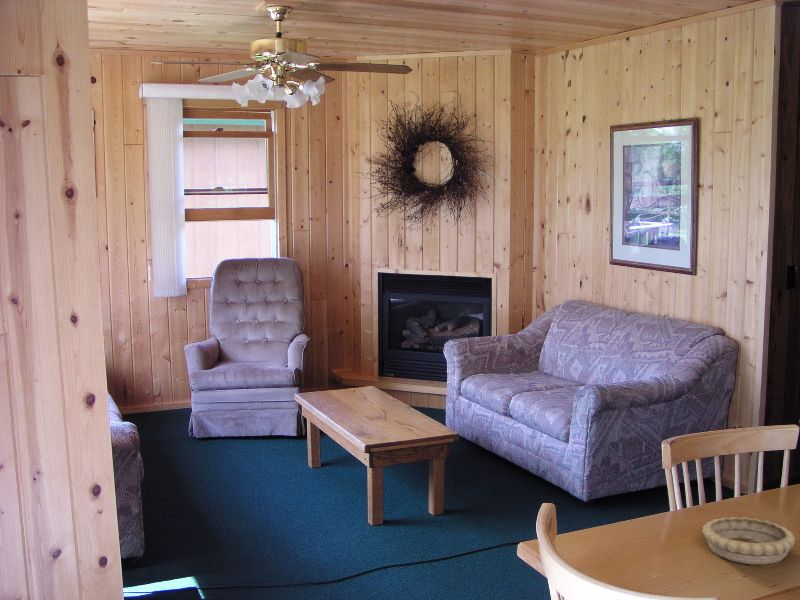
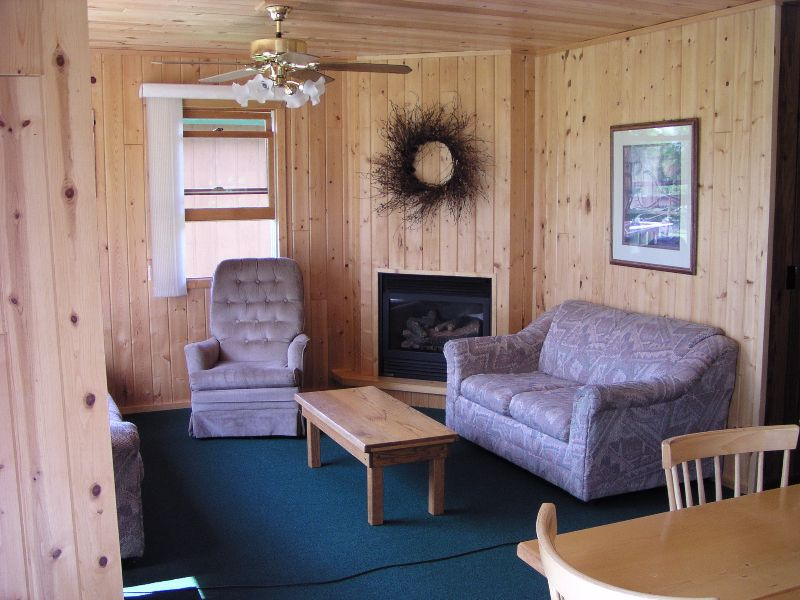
- decorative bowl [701,516,796,565]
